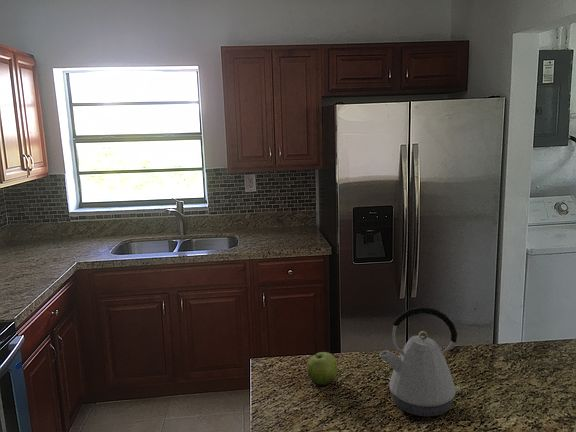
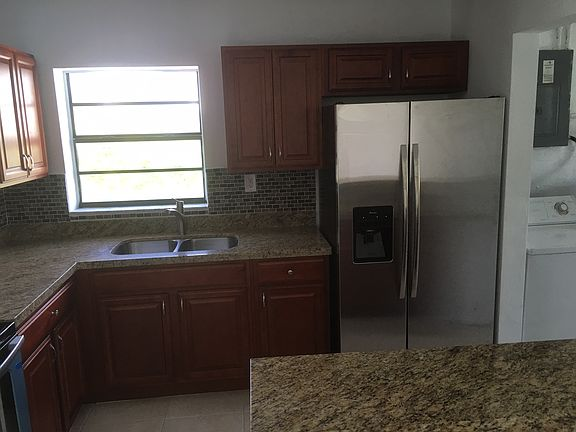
- kettle [379,306,462,417]
- fruit [306,351,339,386]
